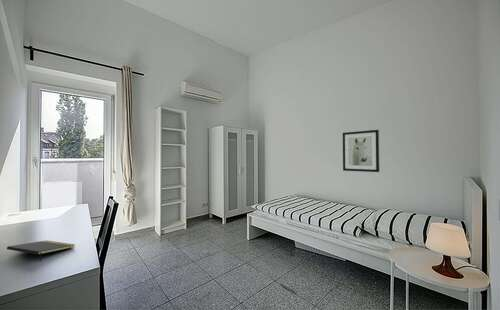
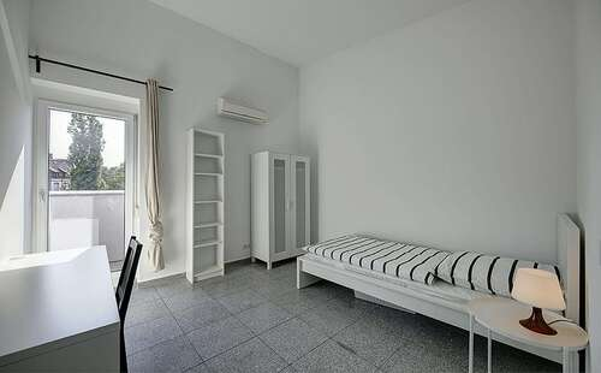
- notepad [6,239,76,262]
- wall art [342,129,380,173]
